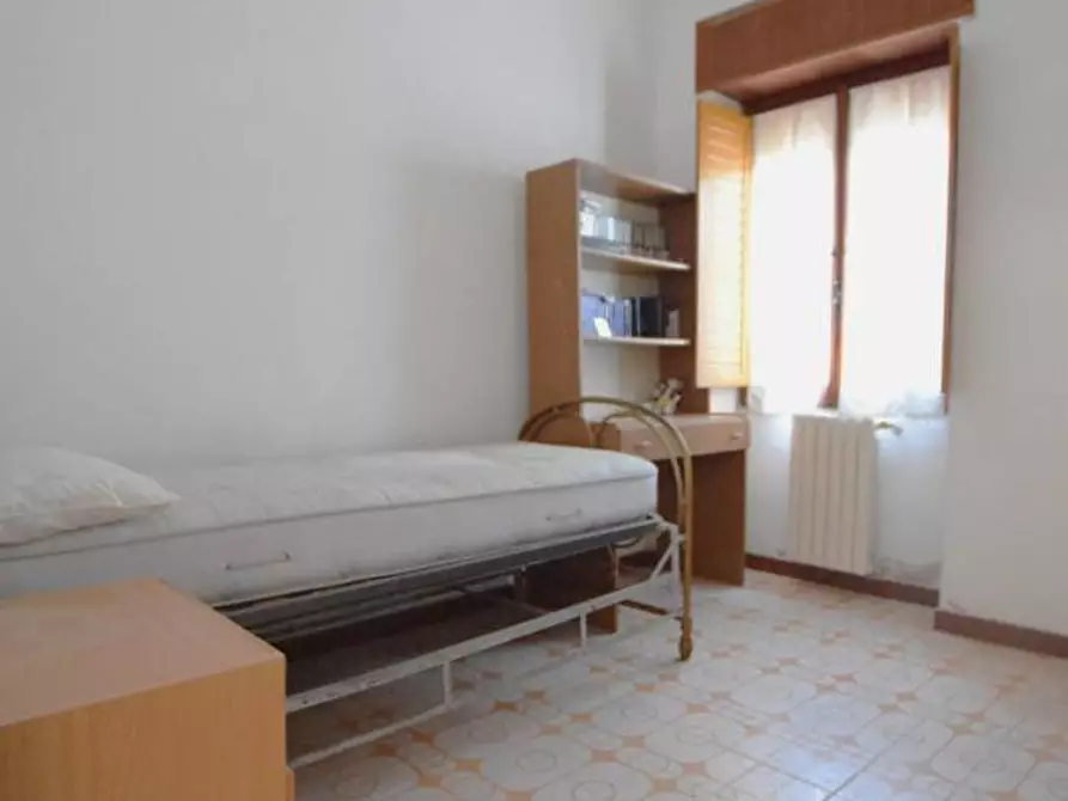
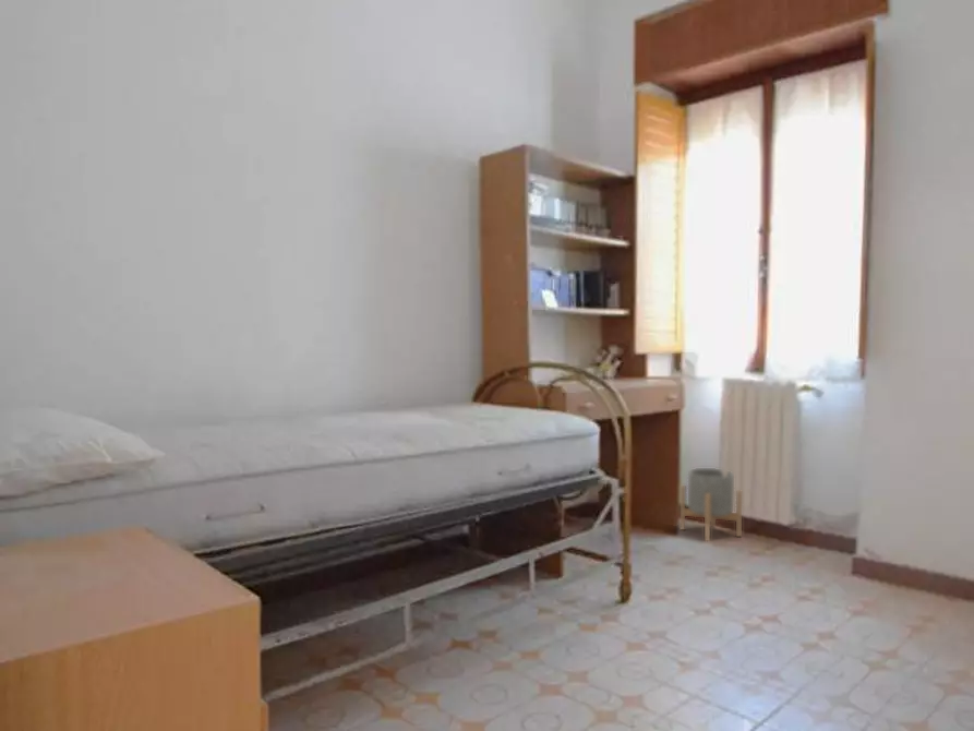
+ planter [680,467,743,542]
